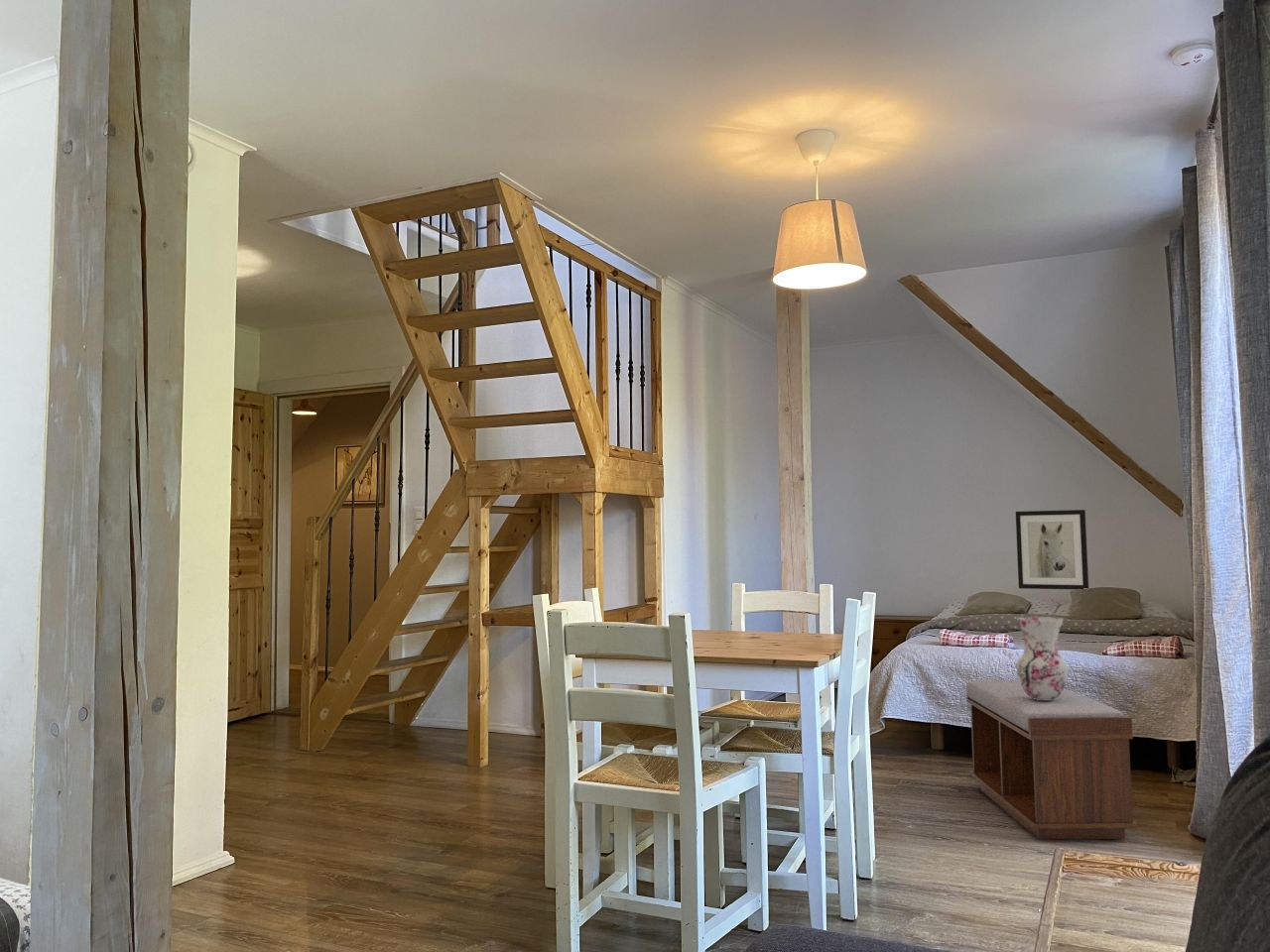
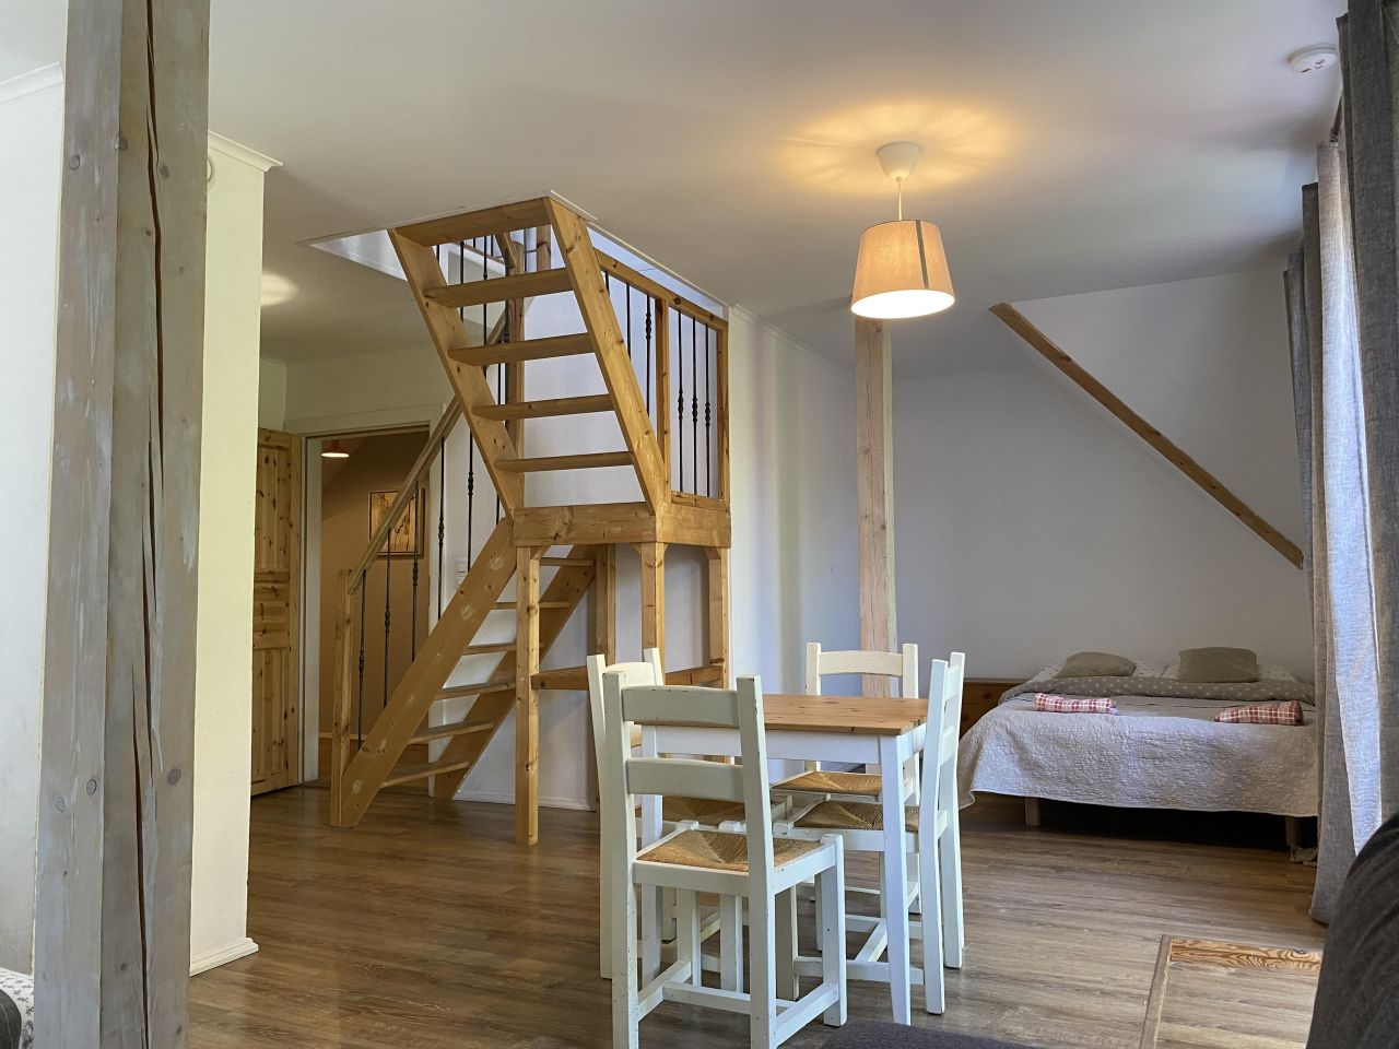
- bench [965,678,1138,840]
- vase [1016,616,1069,700]
- wall art [1015,509,1089,590]
